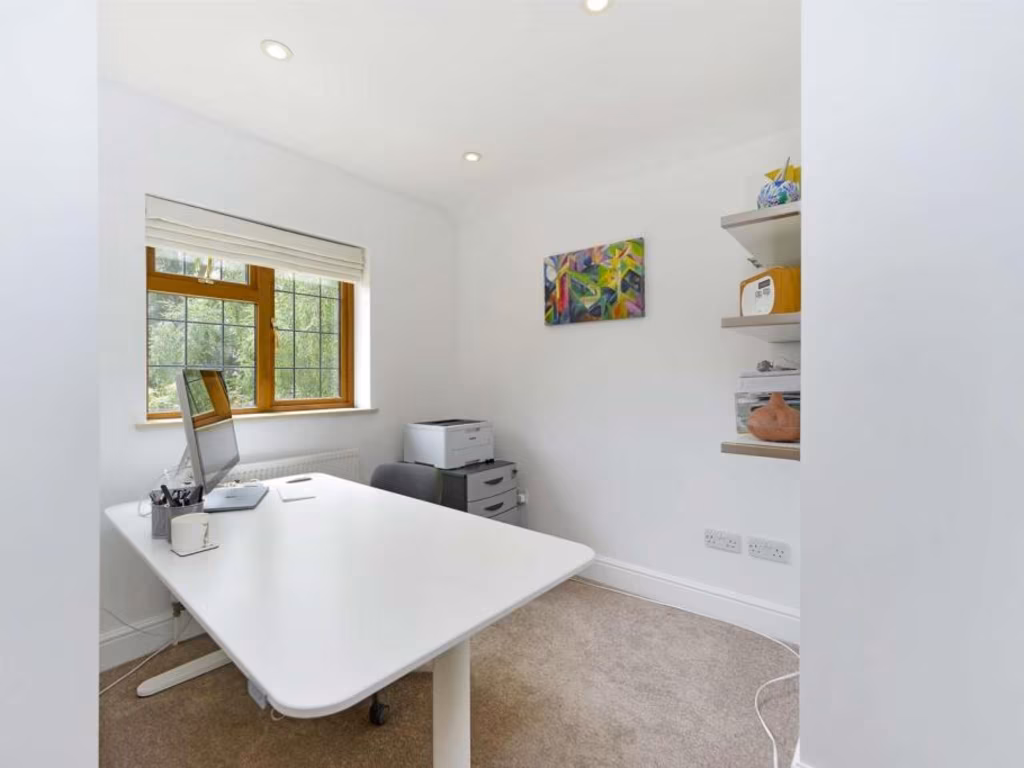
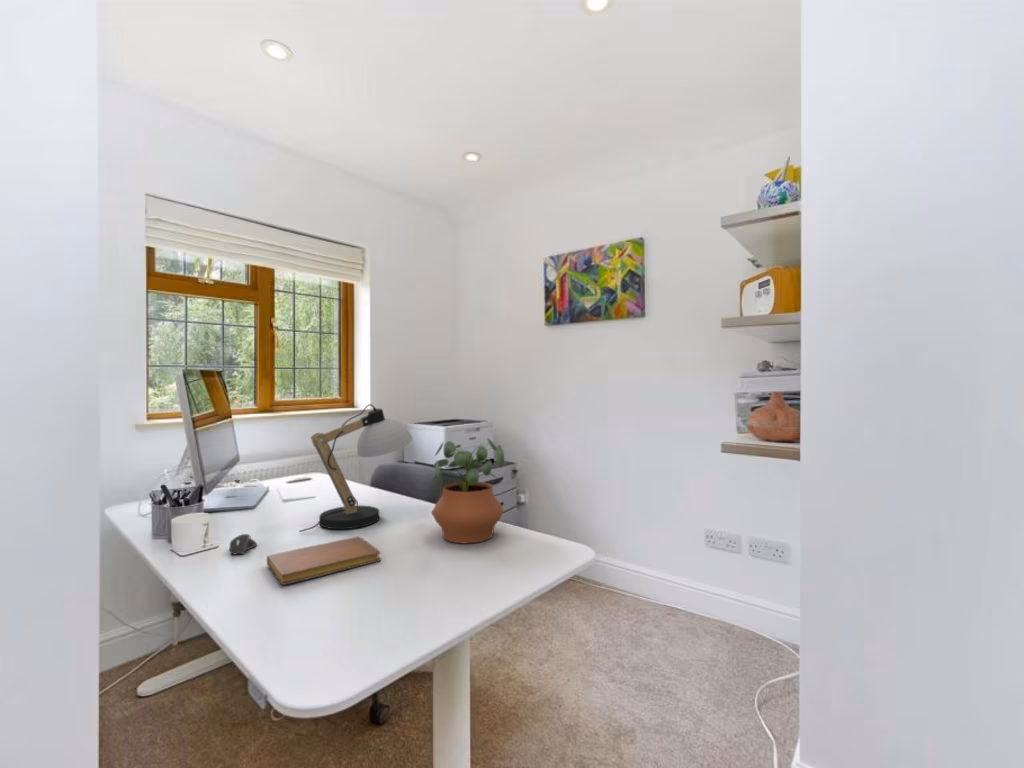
+ potted plant [431,437,505,544]
+ computer mouse [229,533,258,555]
+ desk lamp [298,403,413,533]
+ notebook [266,535,382,586]
